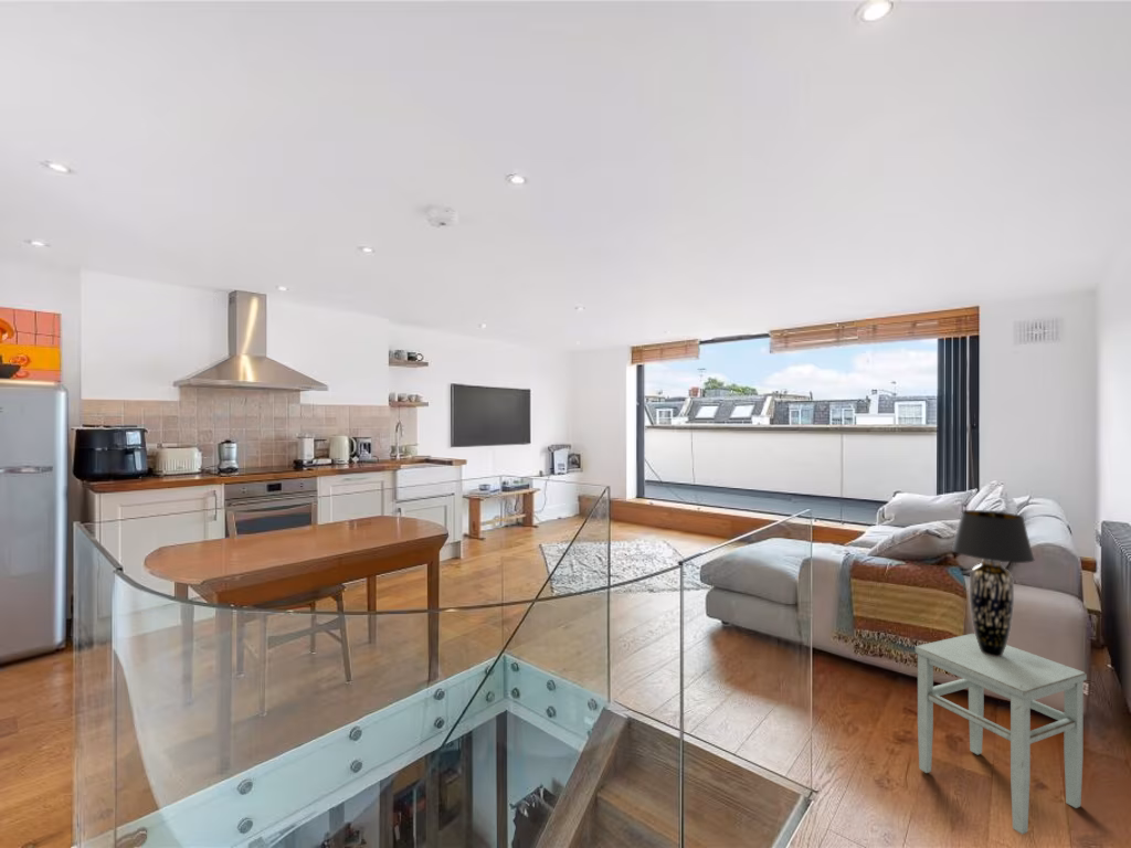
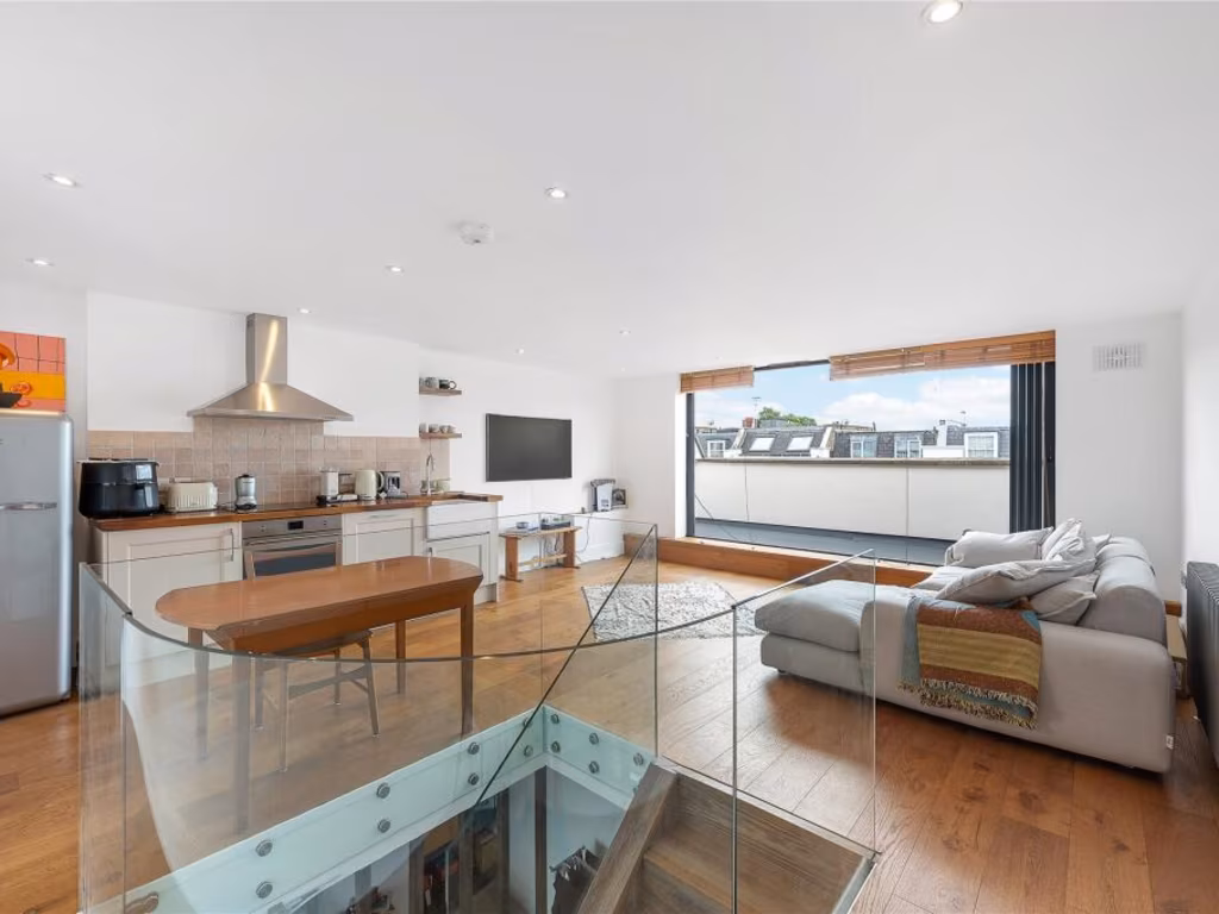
- stool [915,633,1088,836]
- table lamp [951,509,1036,657]
